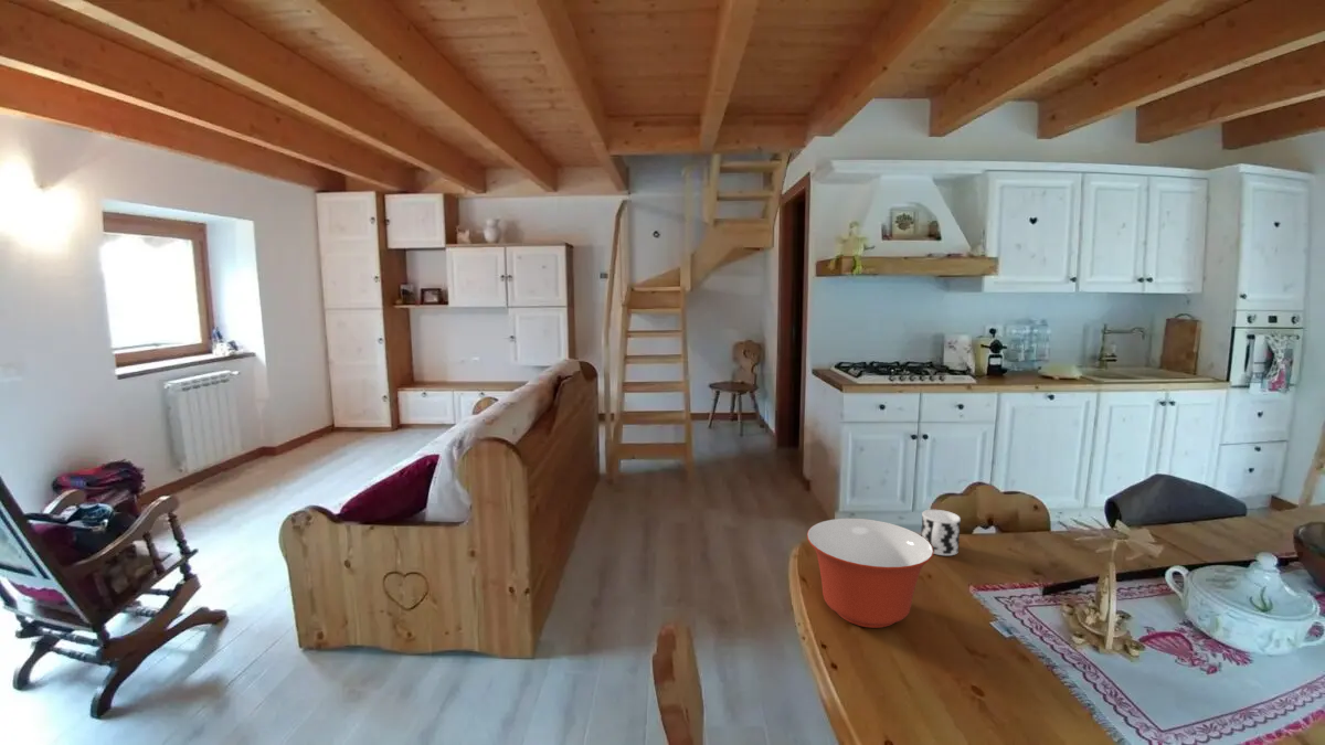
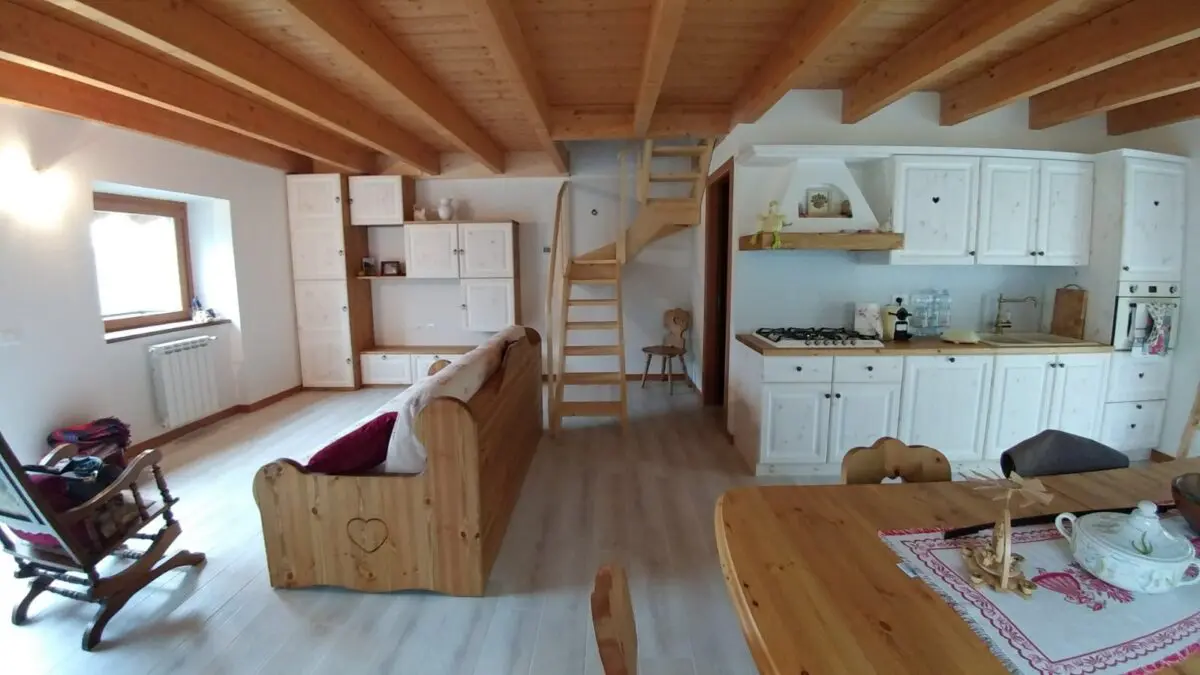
- mixing bowl [806,518,934,629]
- cup [920,509,962,556]
